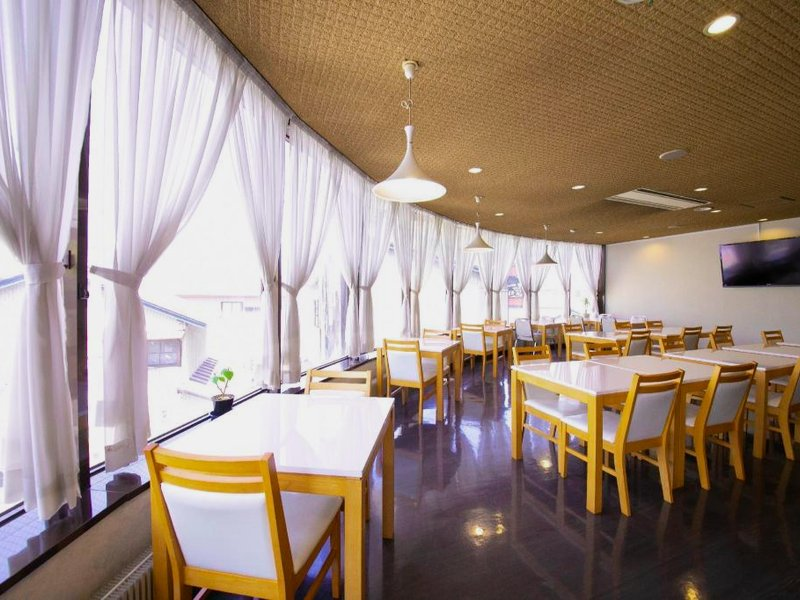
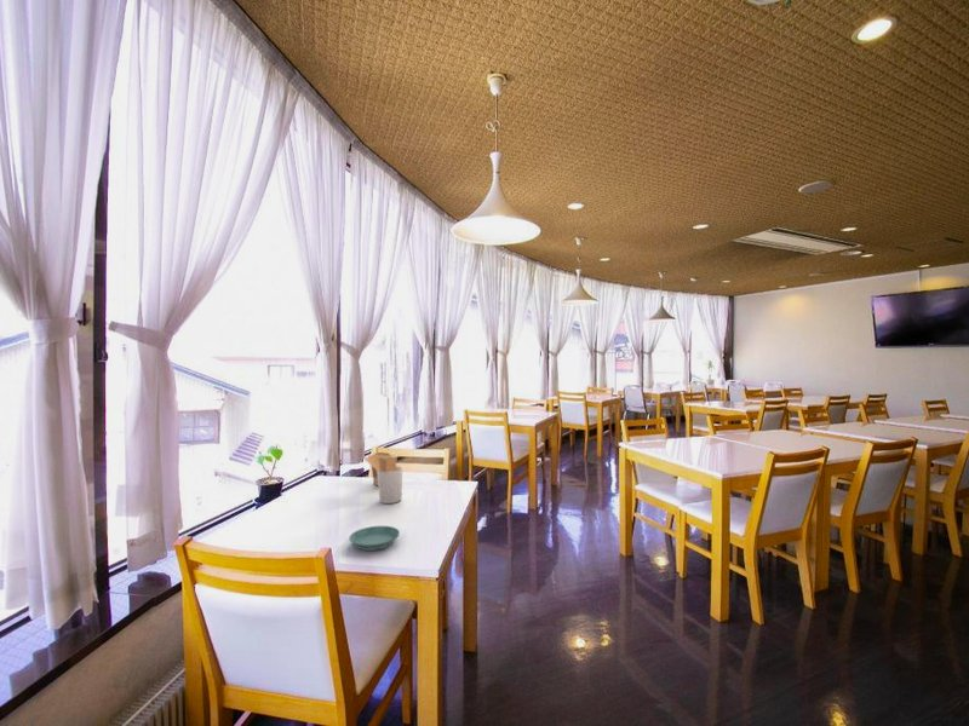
+ saucer [348,525,401,552]
+ coffee cup [371,451,392,486]
+ utensil holder [362,453,403,505]
